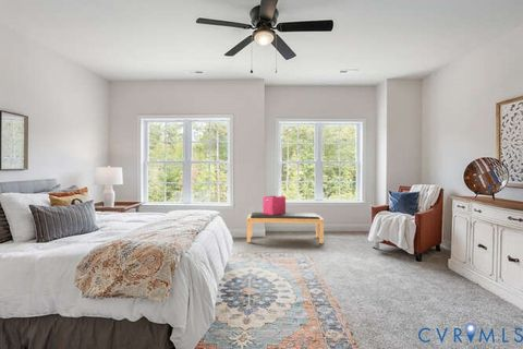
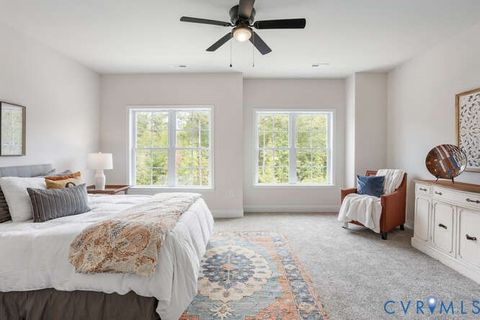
- bench [246,212,325,244]
- storage bin [262,195,287,215]
